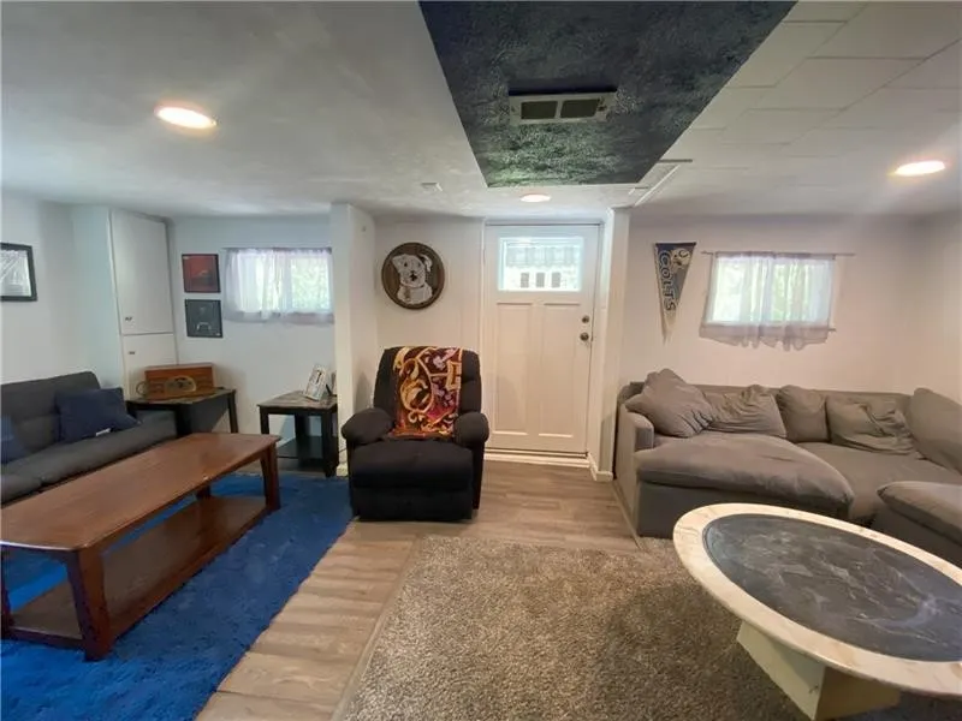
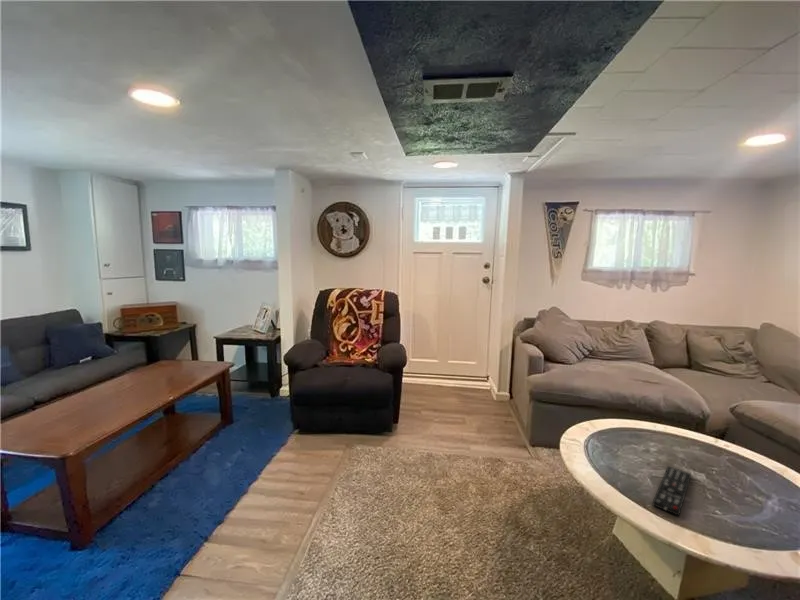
+ remote control [651,465,692,517]
